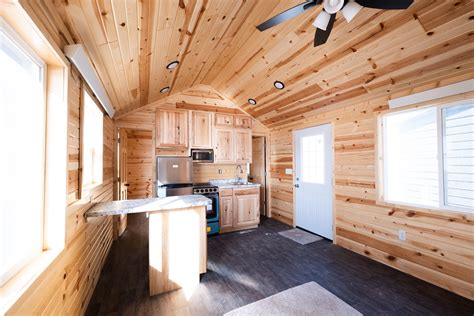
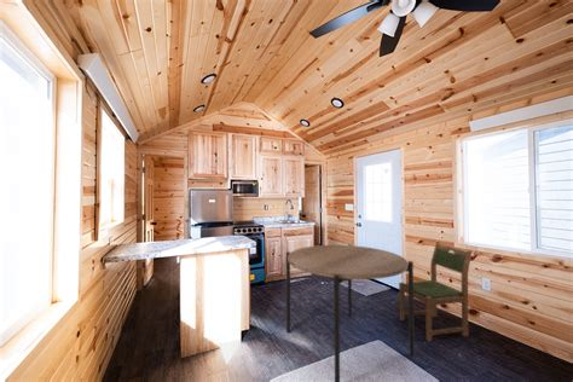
+ dining table [285,244,416,382]
+ dining chair [398,242,474,342]
